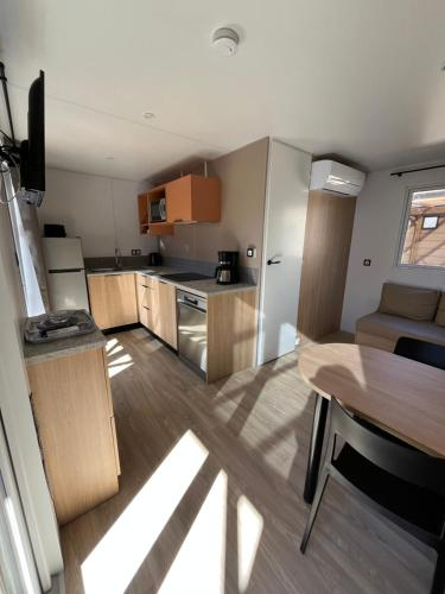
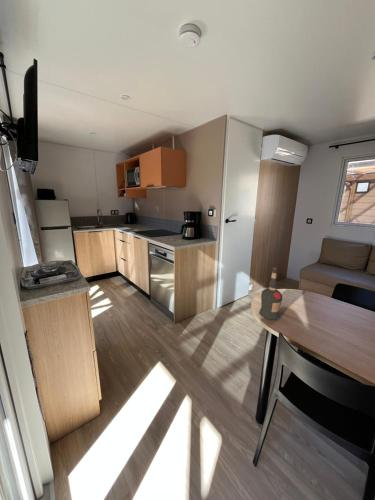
+ liquor bottle [258,267,283,321]
